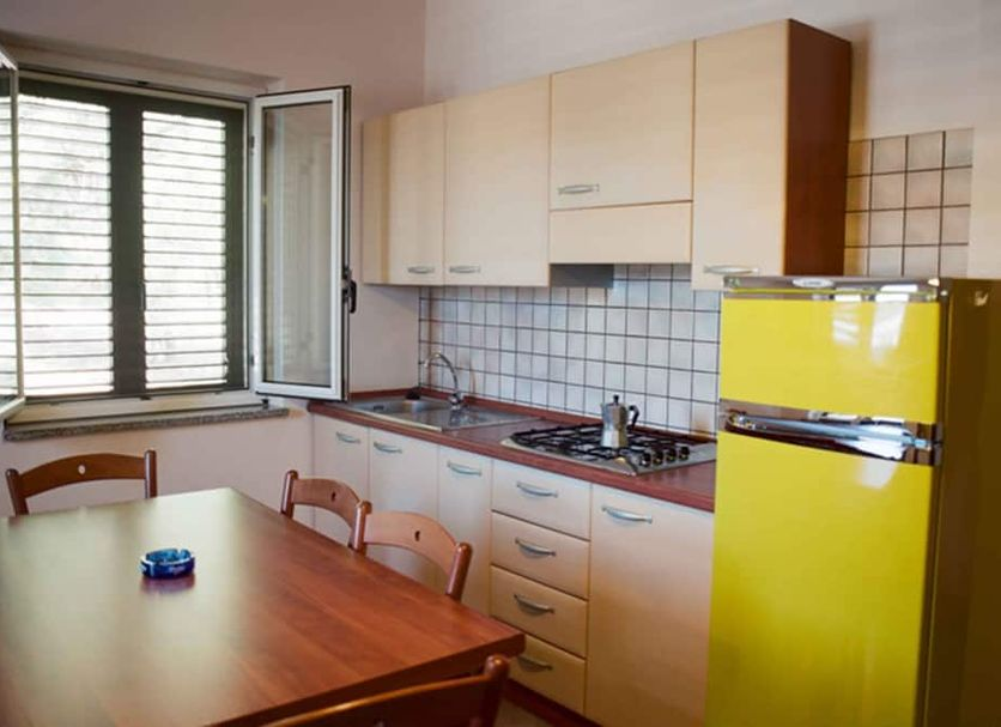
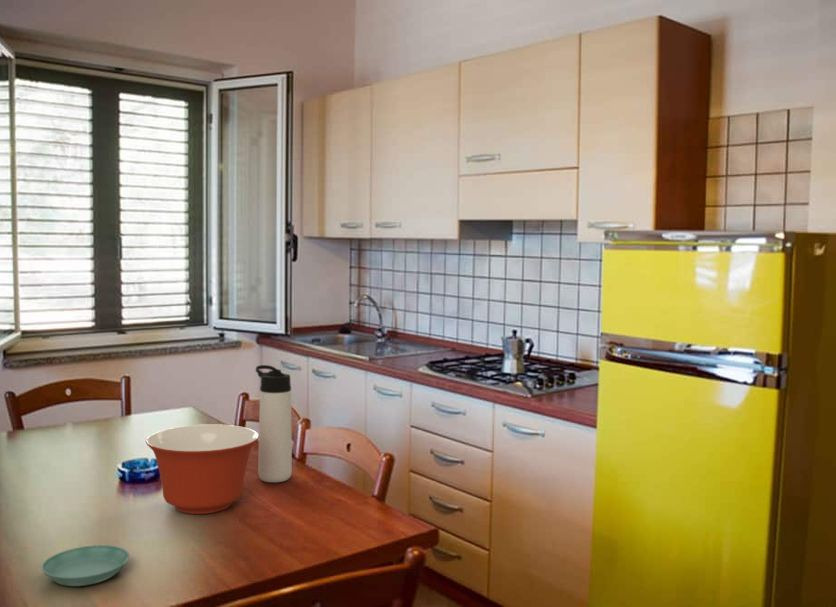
+ thermos bottle [255,364,293,483]
+ saucer [41,544,130,587]
+ mixing bowl [145,424,259,515]
